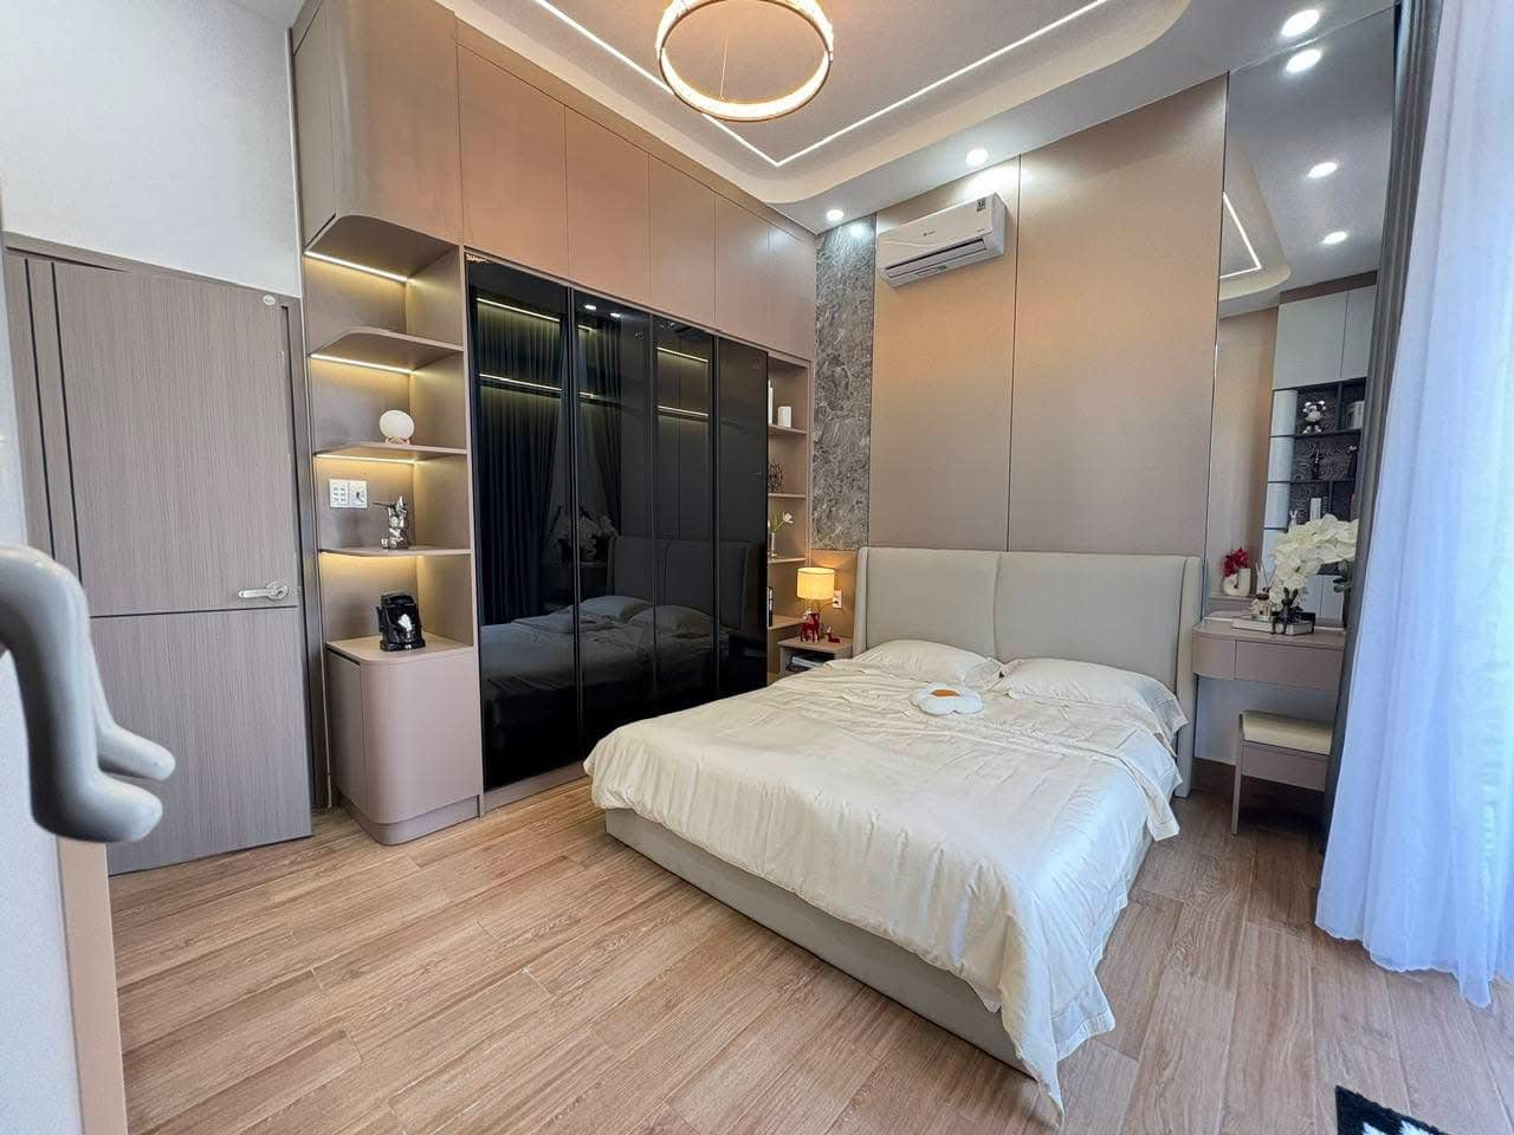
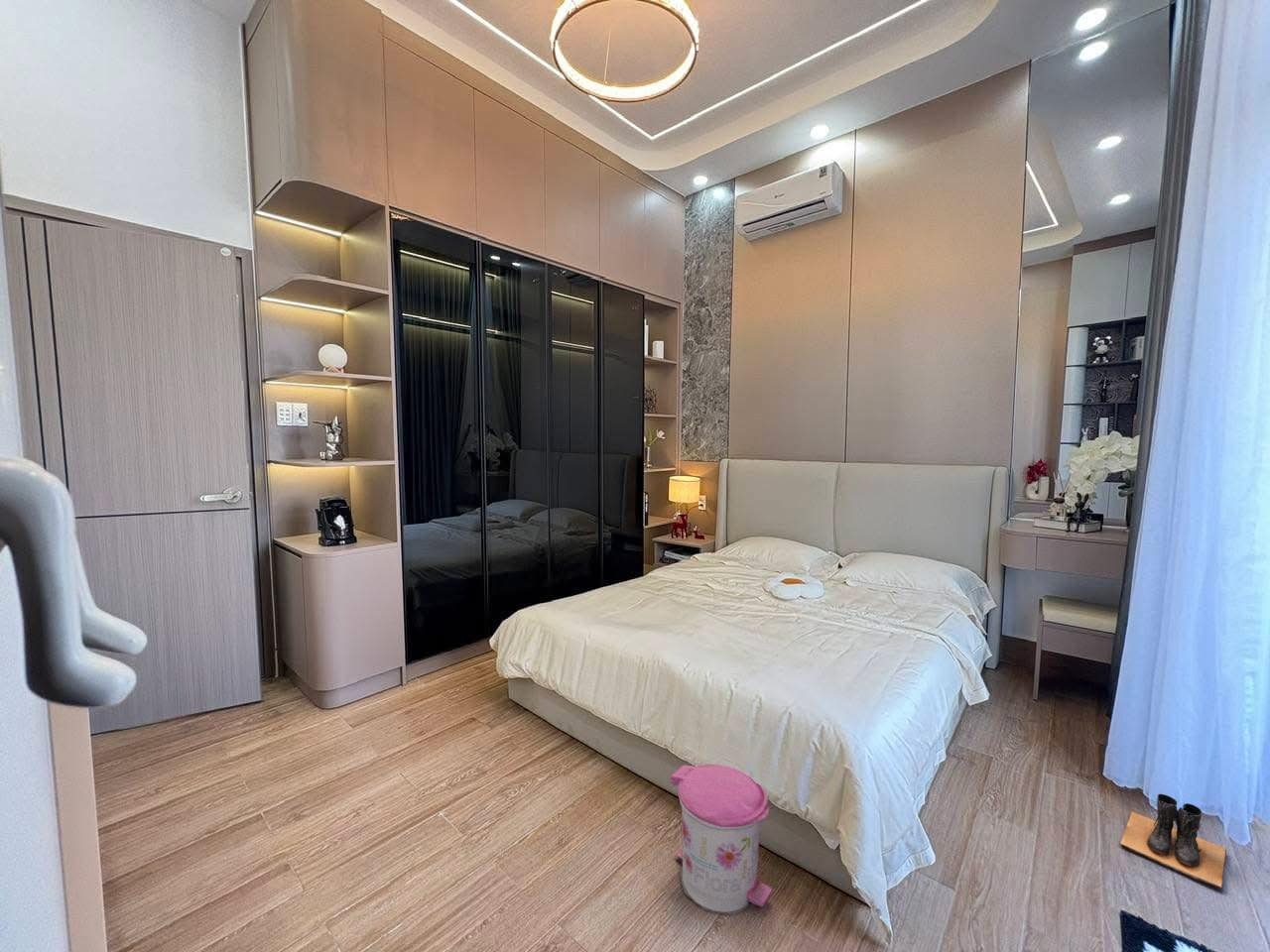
+ boots [1118,792,1227,890]
+ trash can [669,764,773,915]
